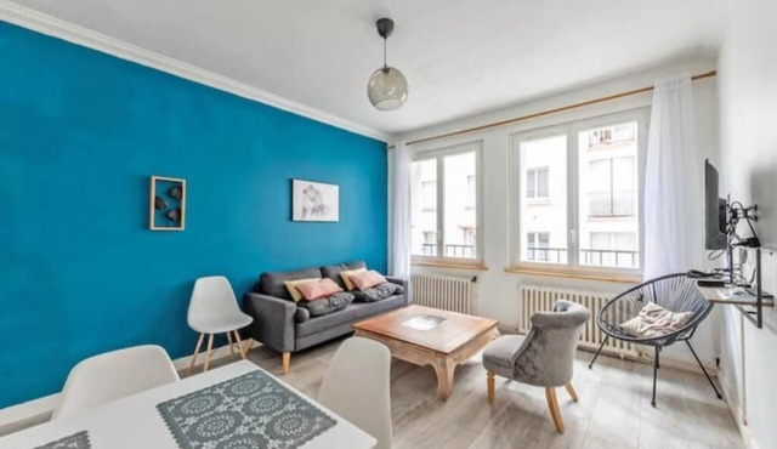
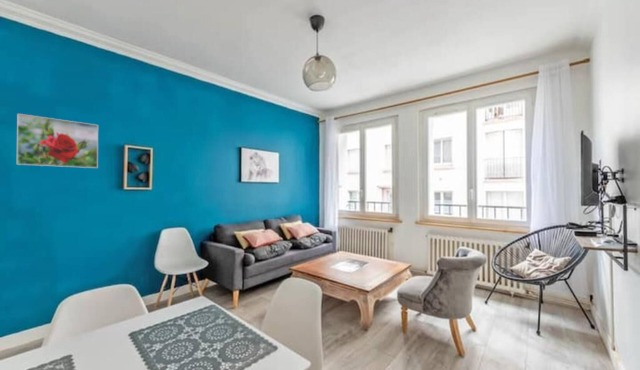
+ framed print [16,113,99,169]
